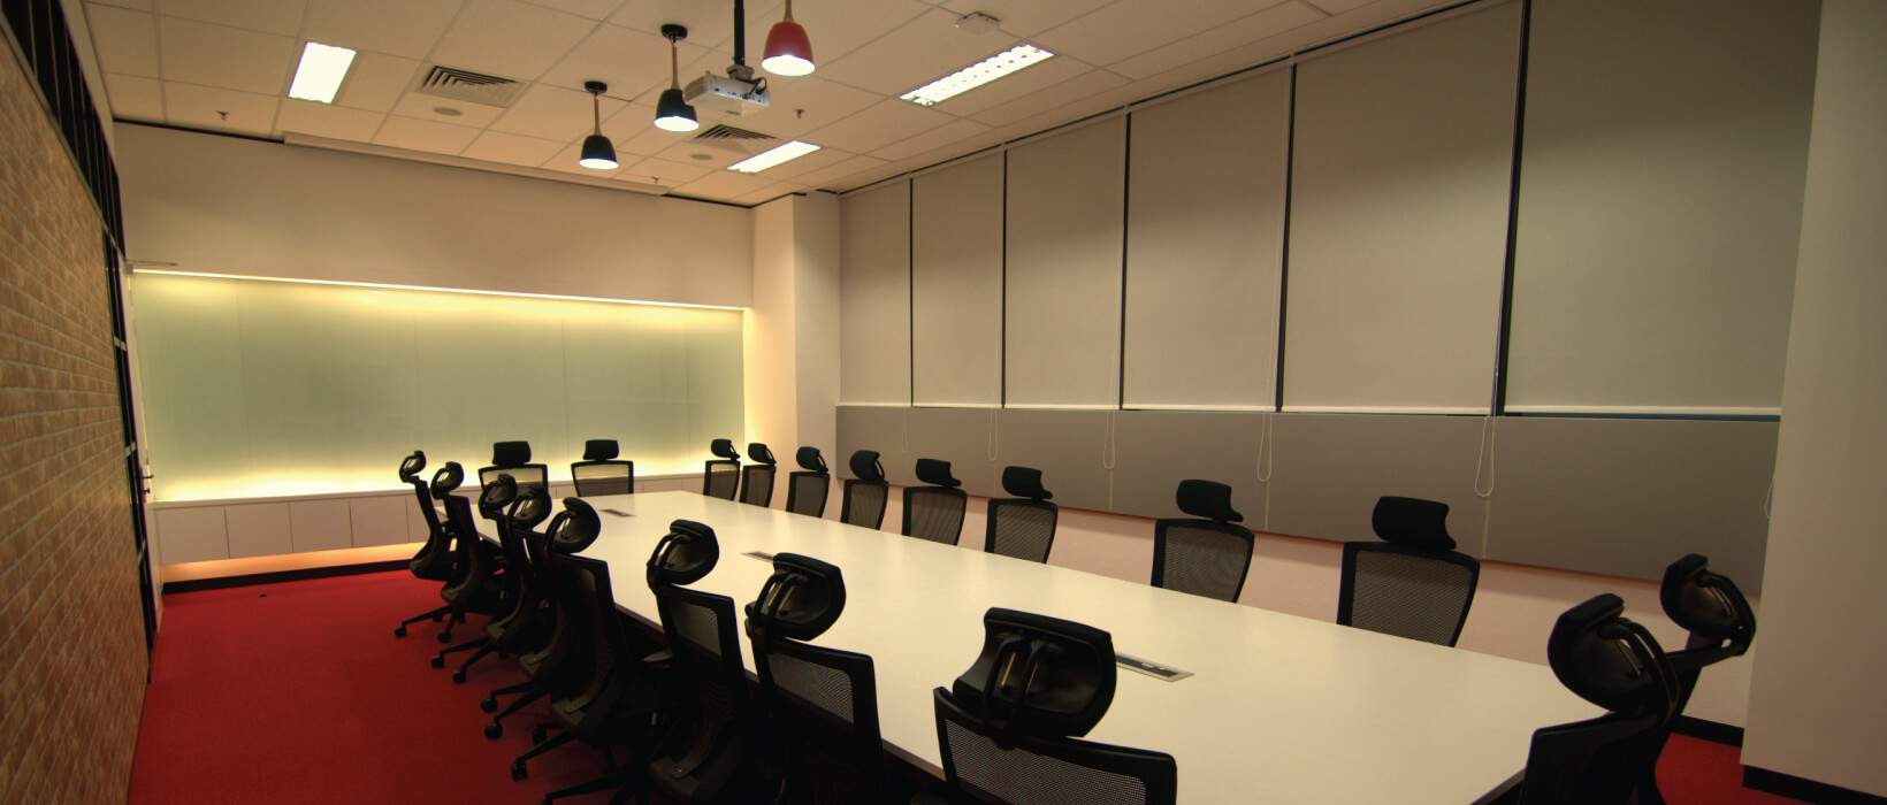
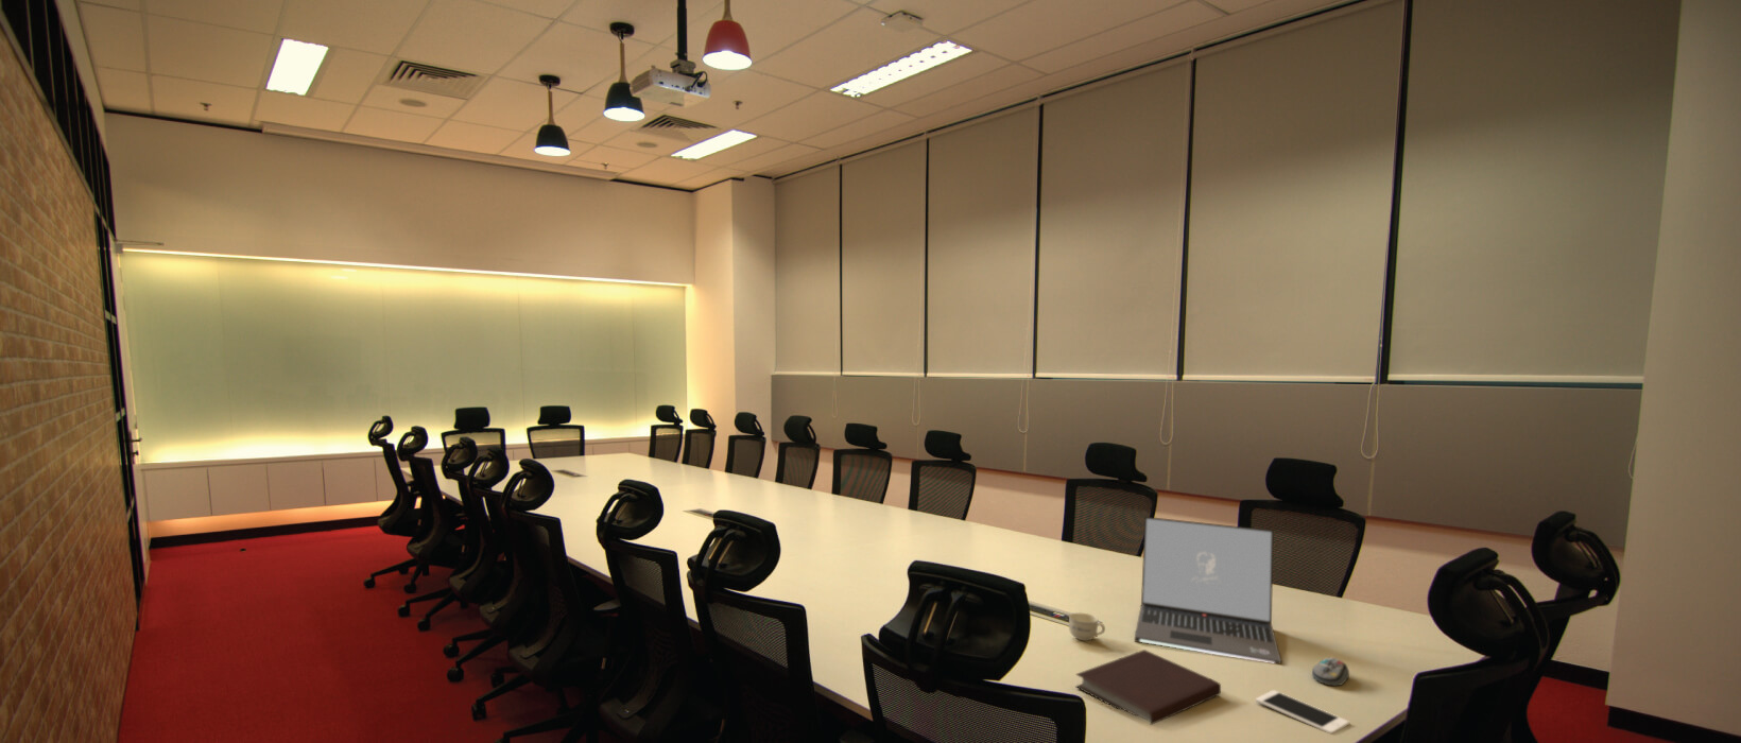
+ notebook [1075,649,1221,726]
+ cup [1068,612,1106,642]
+ laptop [1134,515,1282,664]
+ computer mouse [1311,657,1350,686]
+ cell phone [1255,689,1350,734]
